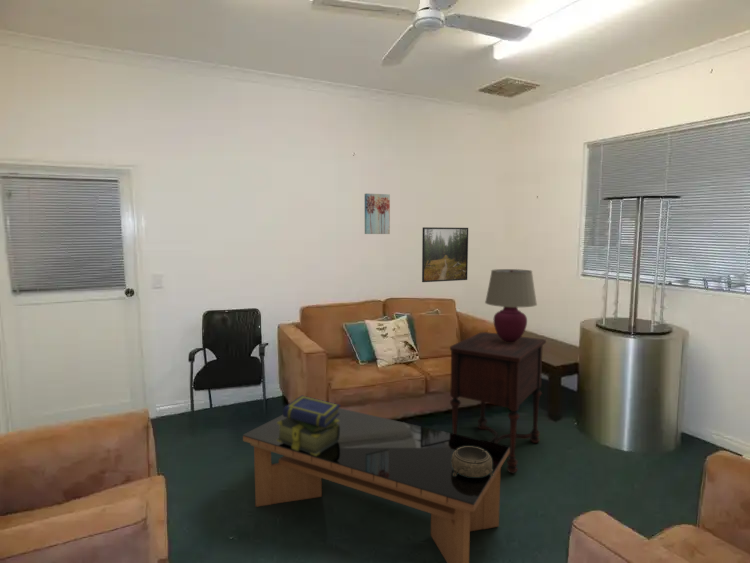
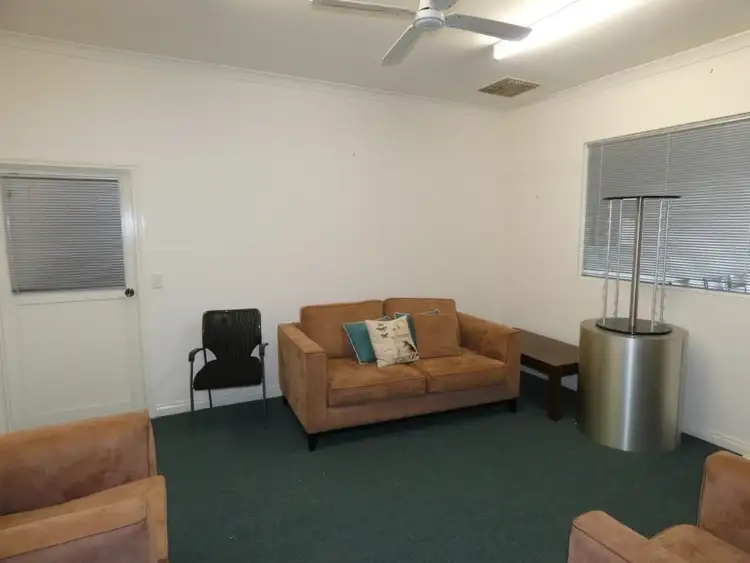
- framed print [421,226,469,283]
- table lamp [484,268,538,342]
- stack of books [277,394,341,456]
- decorative bowl [451,446,494,477]
- side table [449,331,547,474]
- coffee table [242,407,510,563]
- wall art [364,192,391,235]
